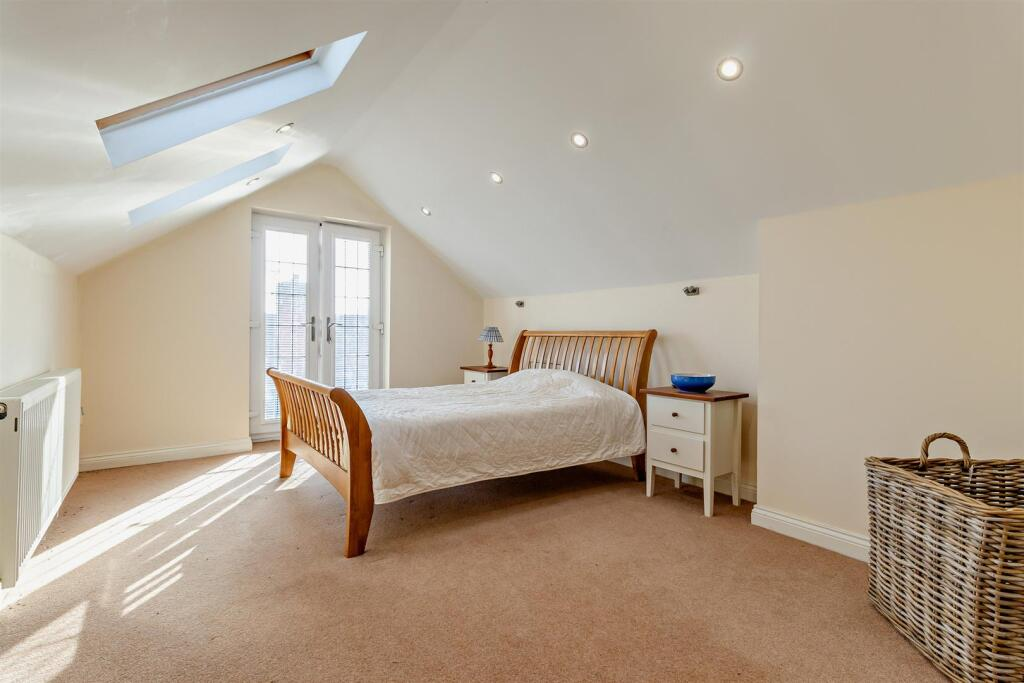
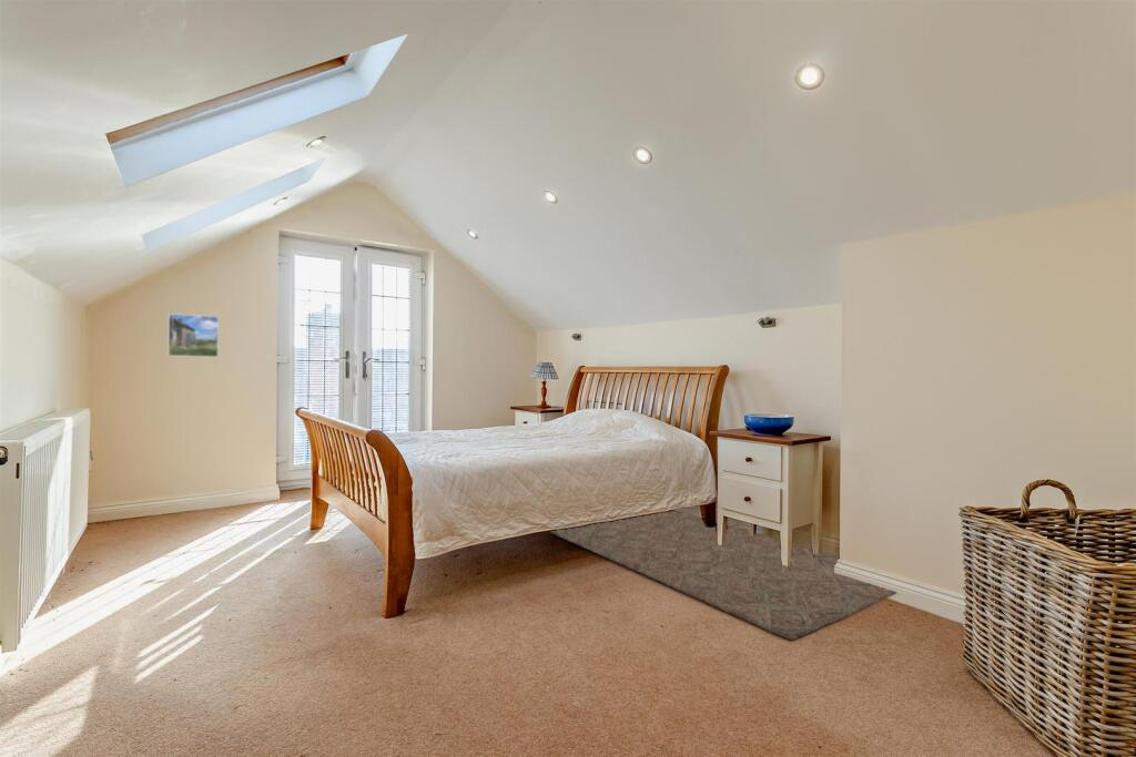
+ rug [549,509,897,642]
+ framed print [168,313,220,358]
